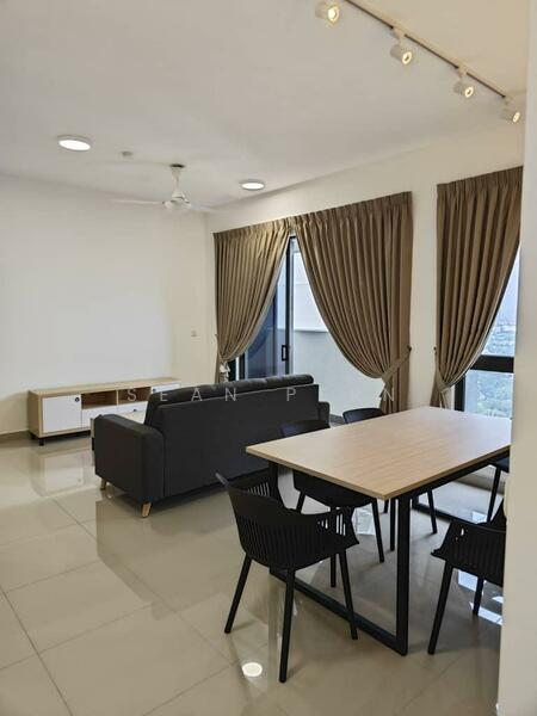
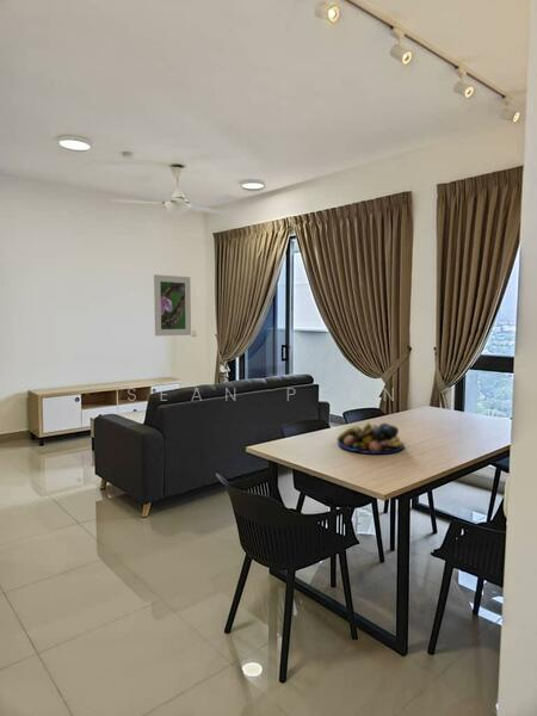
+ fruit bowl [337,421,406,455]
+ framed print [153,273,192,337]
